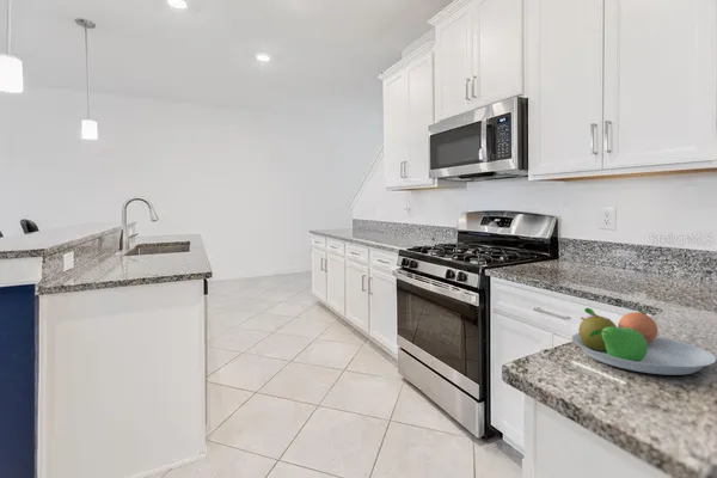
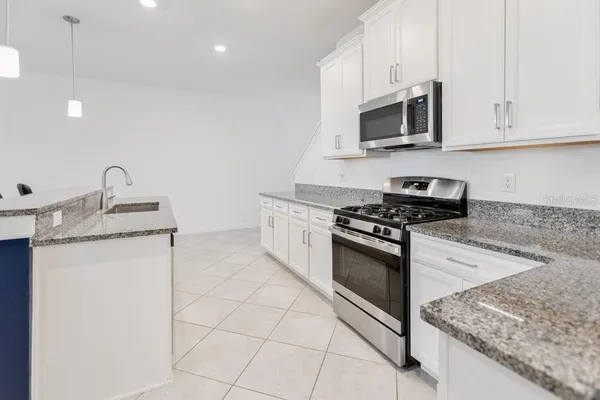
- fruit bowl [571,307,717,376]
